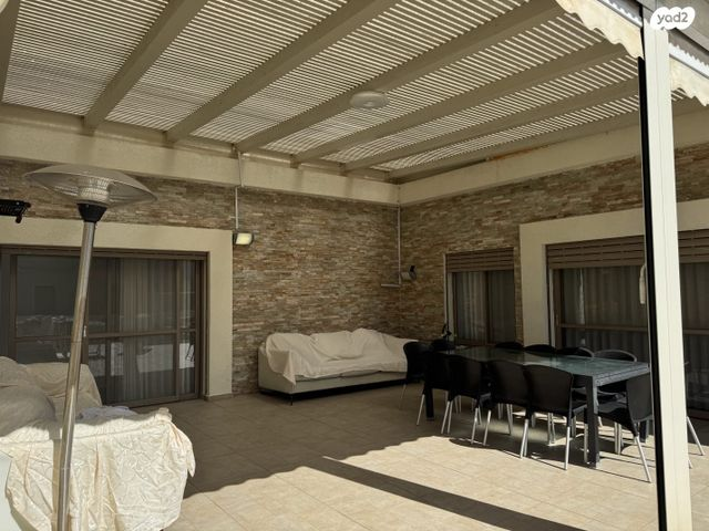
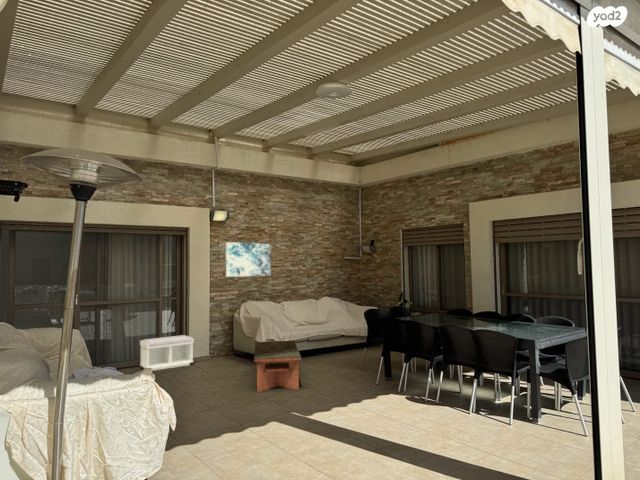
+ coffee table [253,340,302,393]
+ wall art [225,241,272,278]
+ bench [139,334,194,372]
